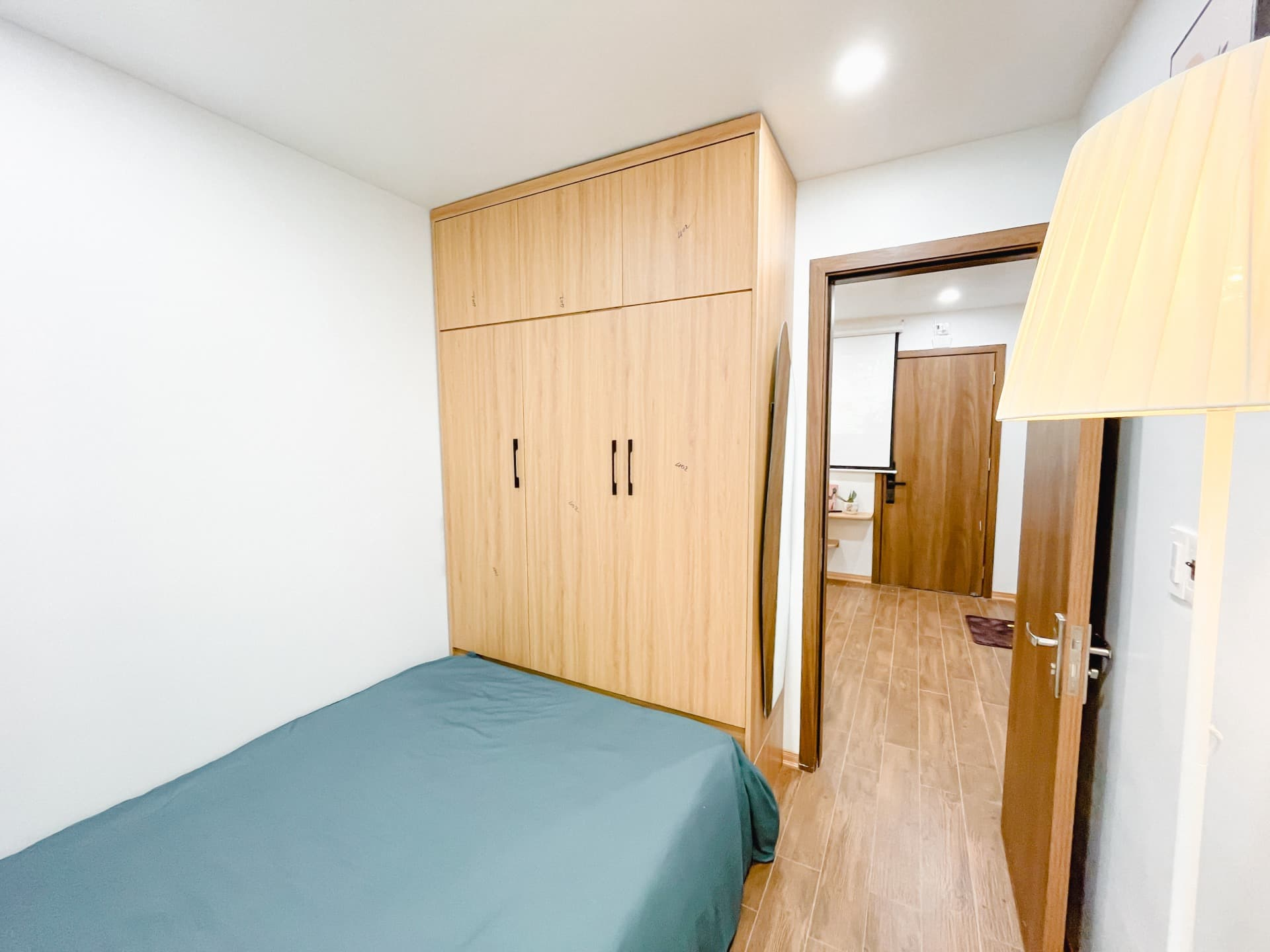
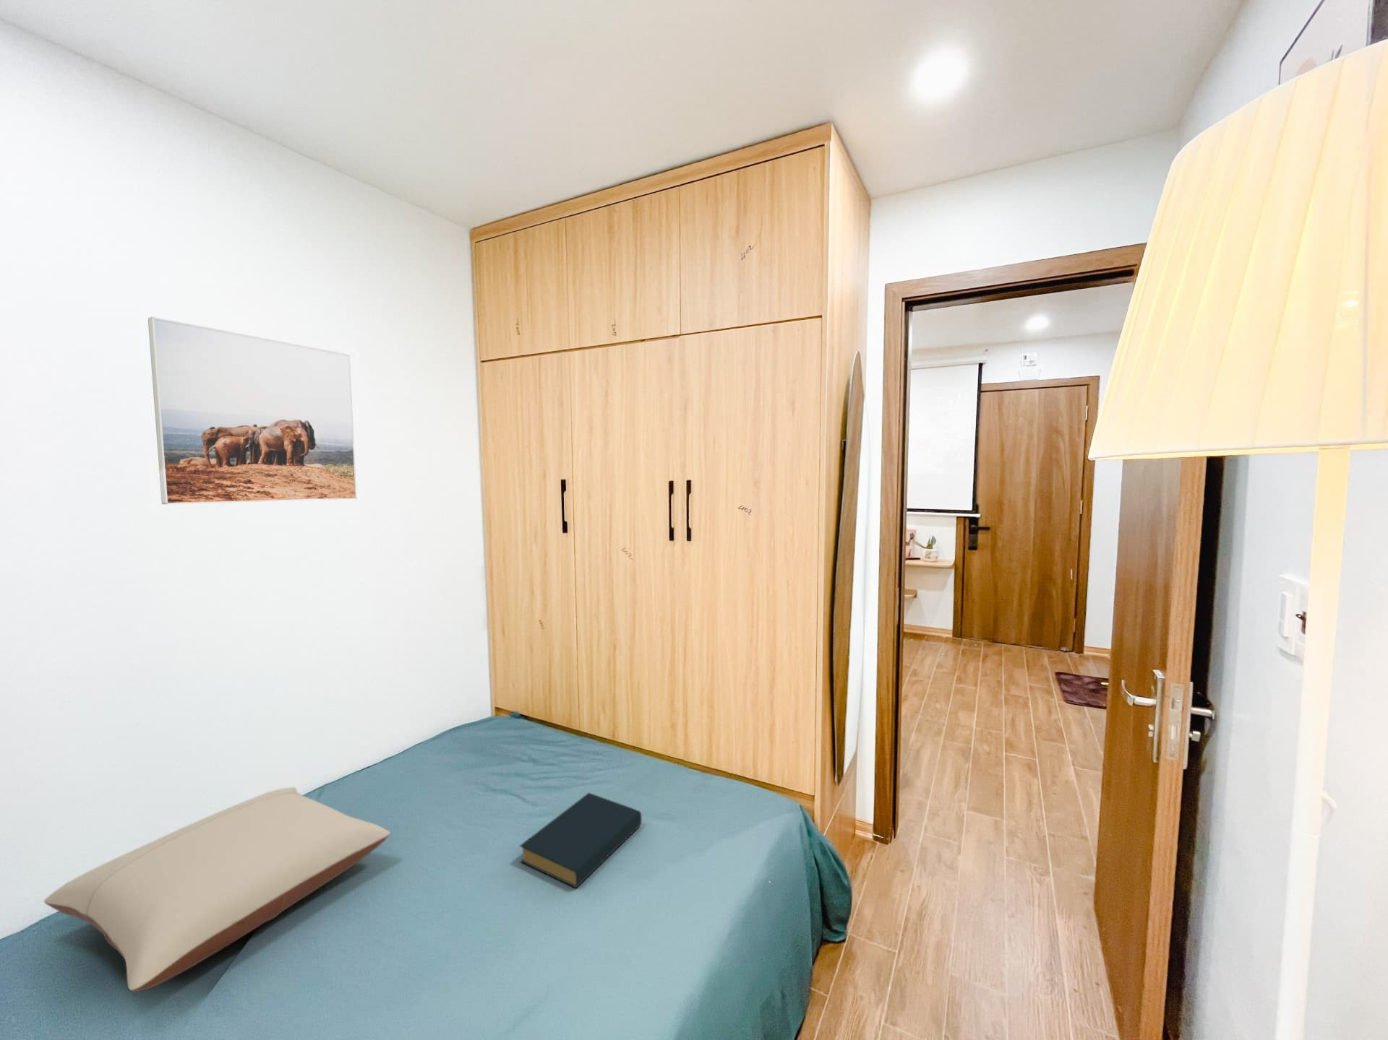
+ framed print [148,317,357,505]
+ pillow [44,787,391,992]
+ hardback book [518,792,643,888]
